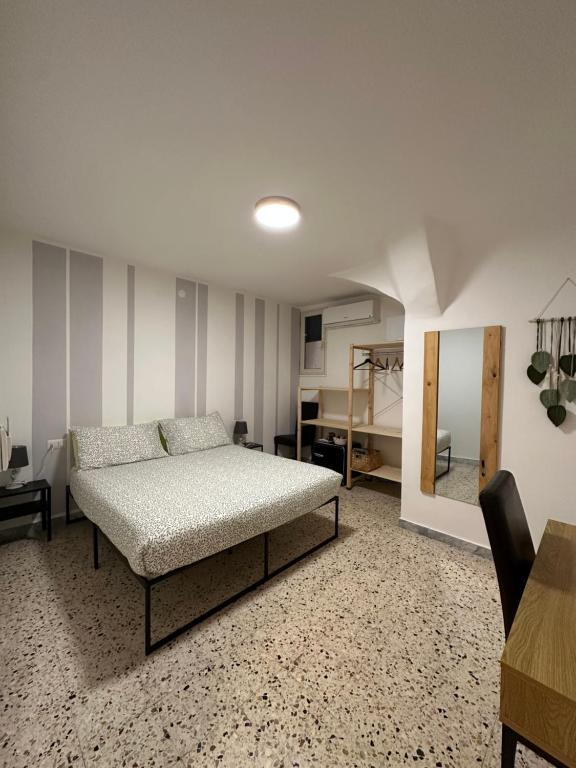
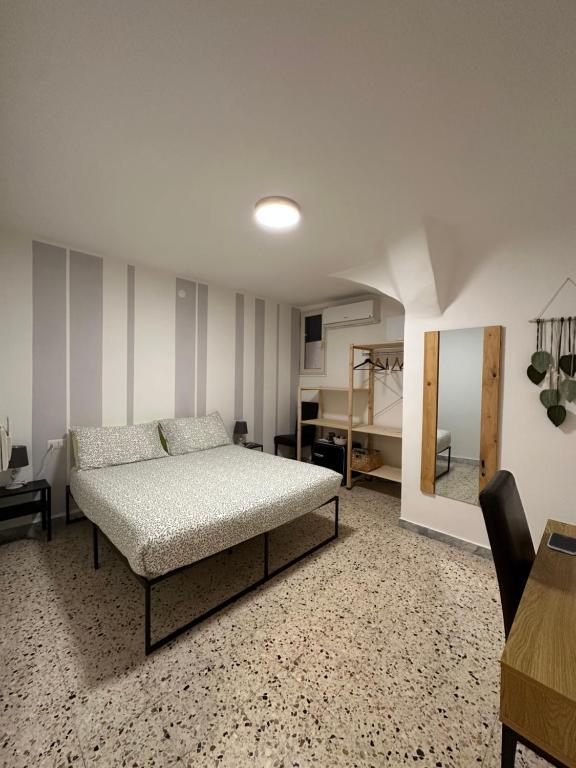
+ smartphone [546,532,576,556]
